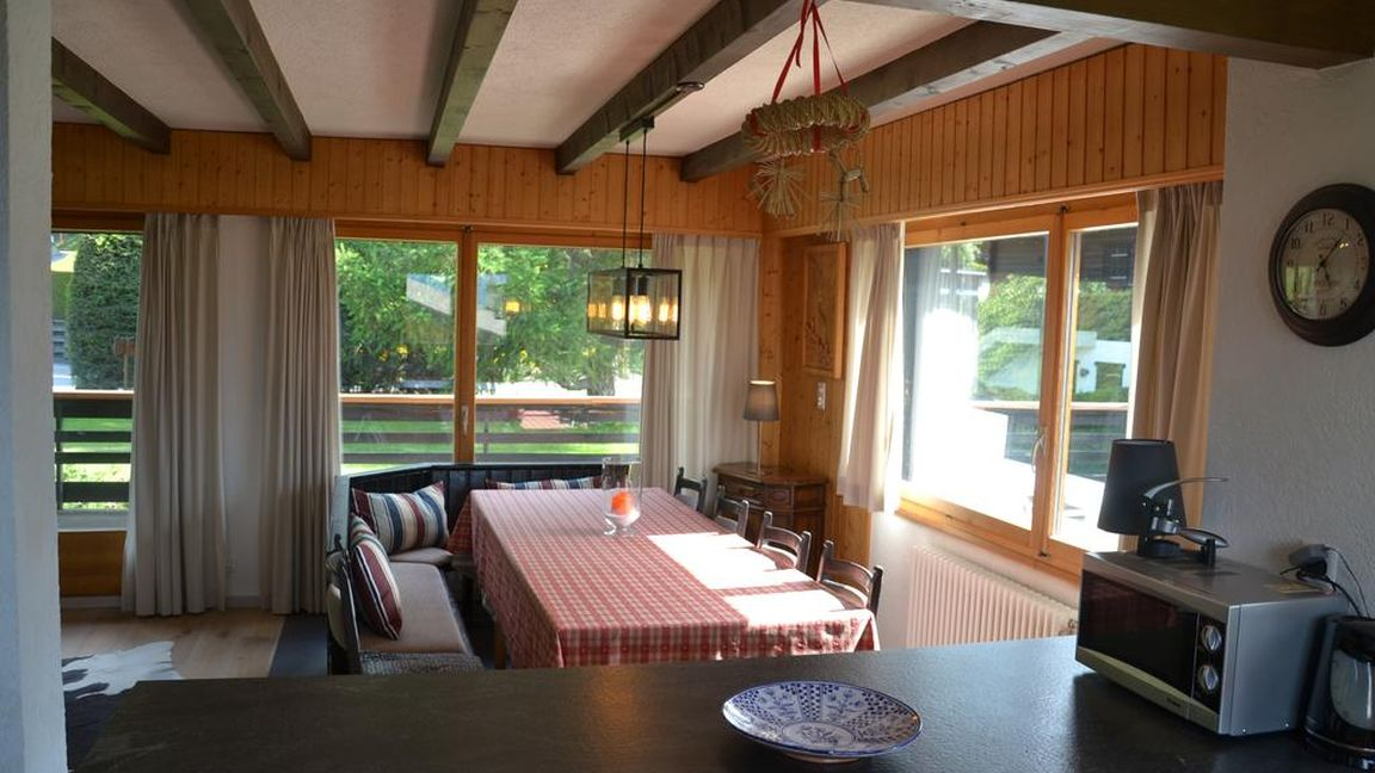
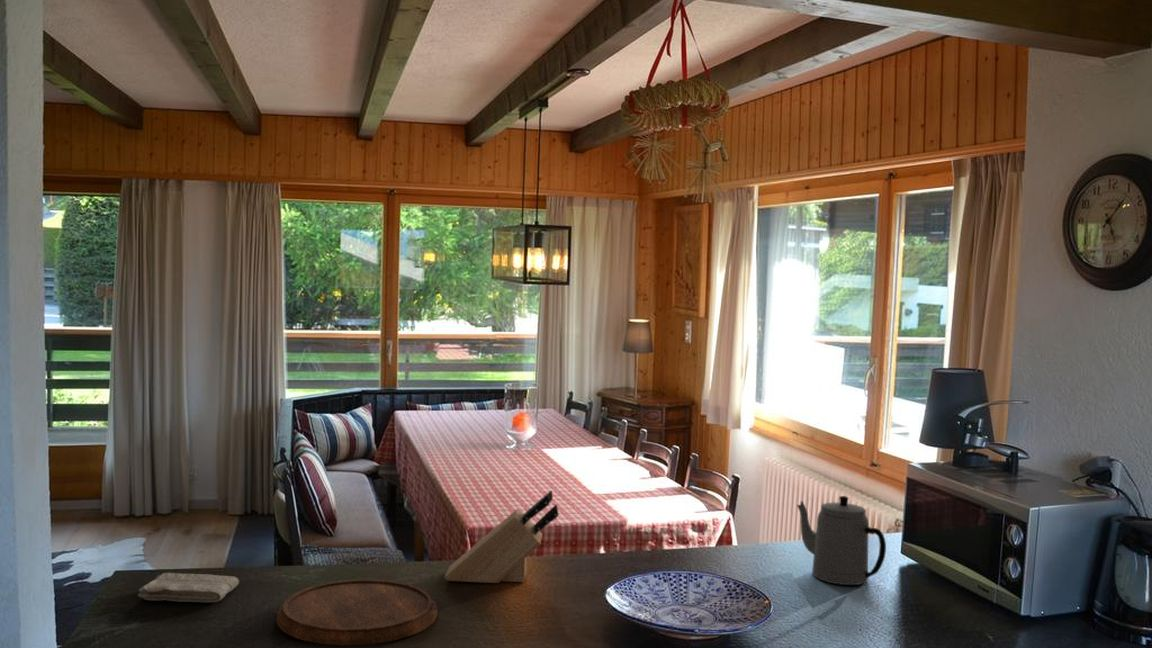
+ washcloth [137,572,240,603]
+ knife block [443,490,559,584]
+ cutting board [275,578,439,646]
+ teapot [796,495,887,586]
